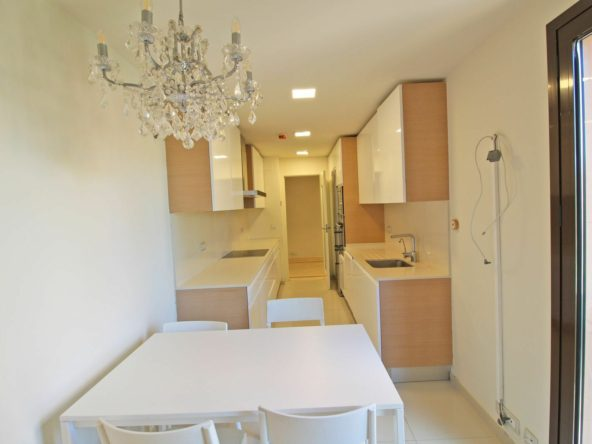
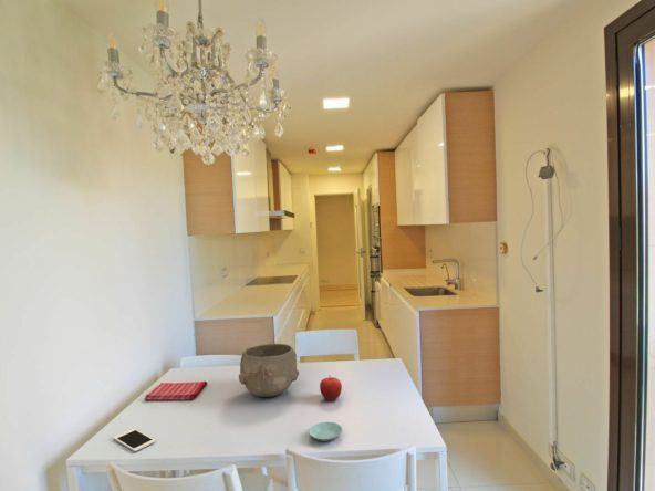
+ saucer [308,421,343,442]
+ cell phone [113,428,157,452]
+ fruit [319,374,343,401]
+ bowl [238,343,300,398]
+ dish towel [144,380,208,401]
